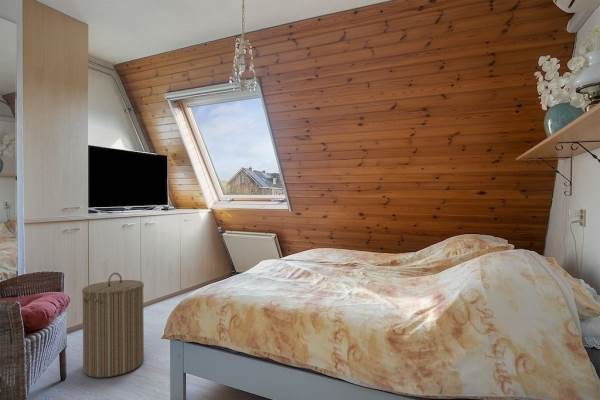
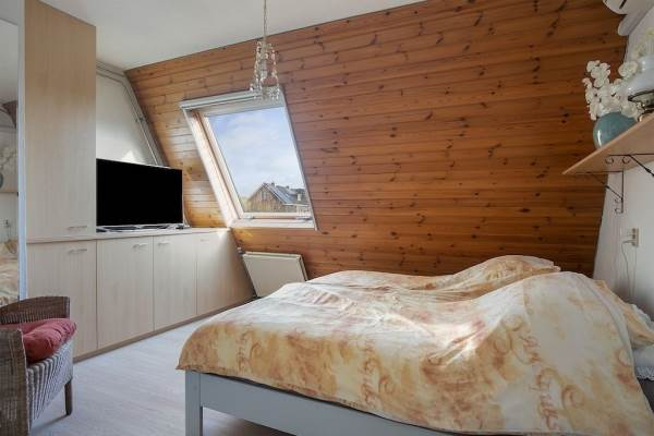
- laundry hamper [81,272,145,379]
